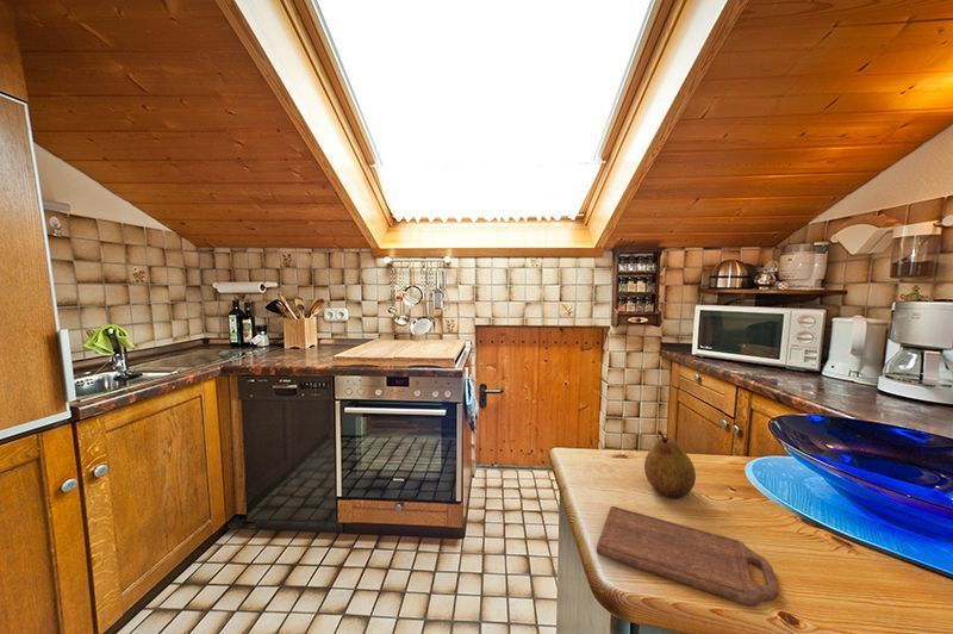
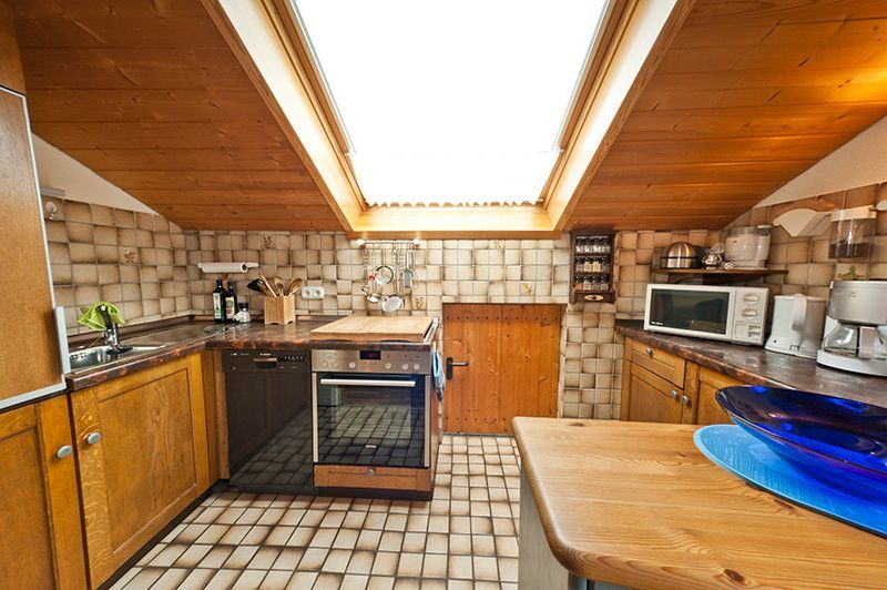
- fruit [643,430,697,501]
- cutting board [596,505,780,608]
